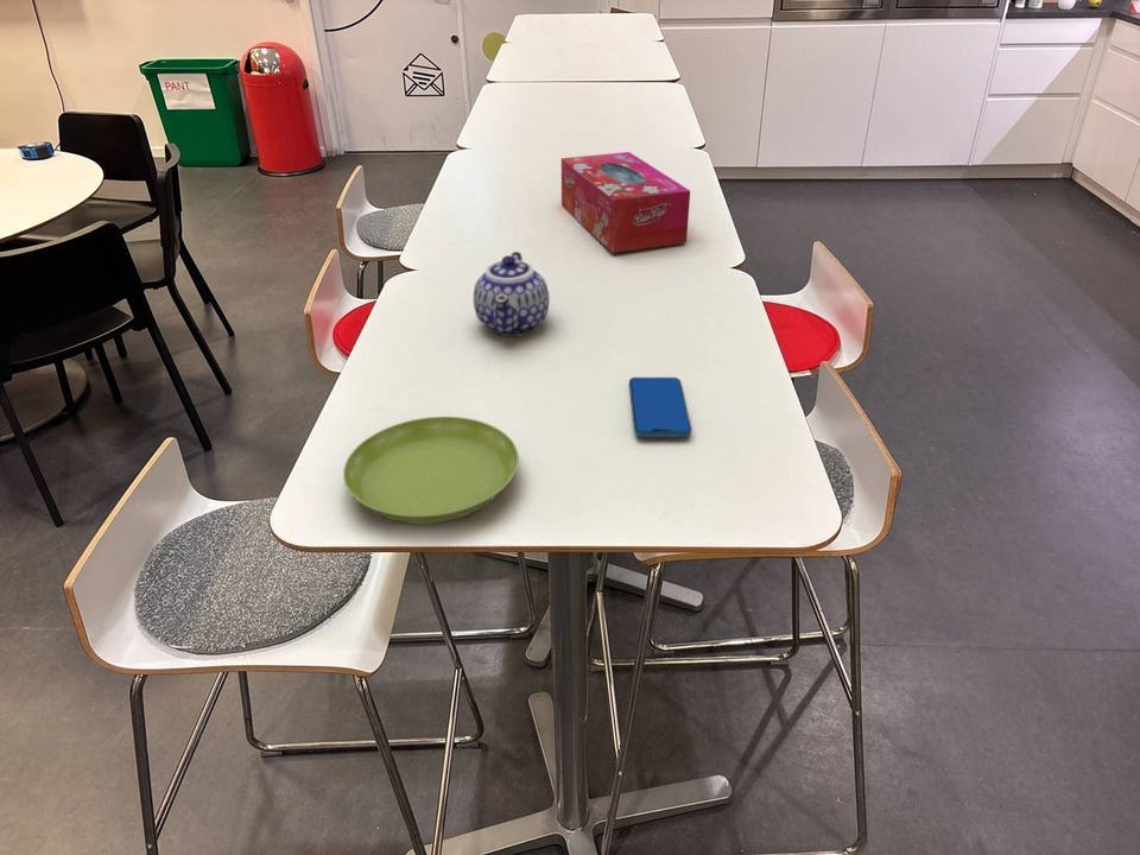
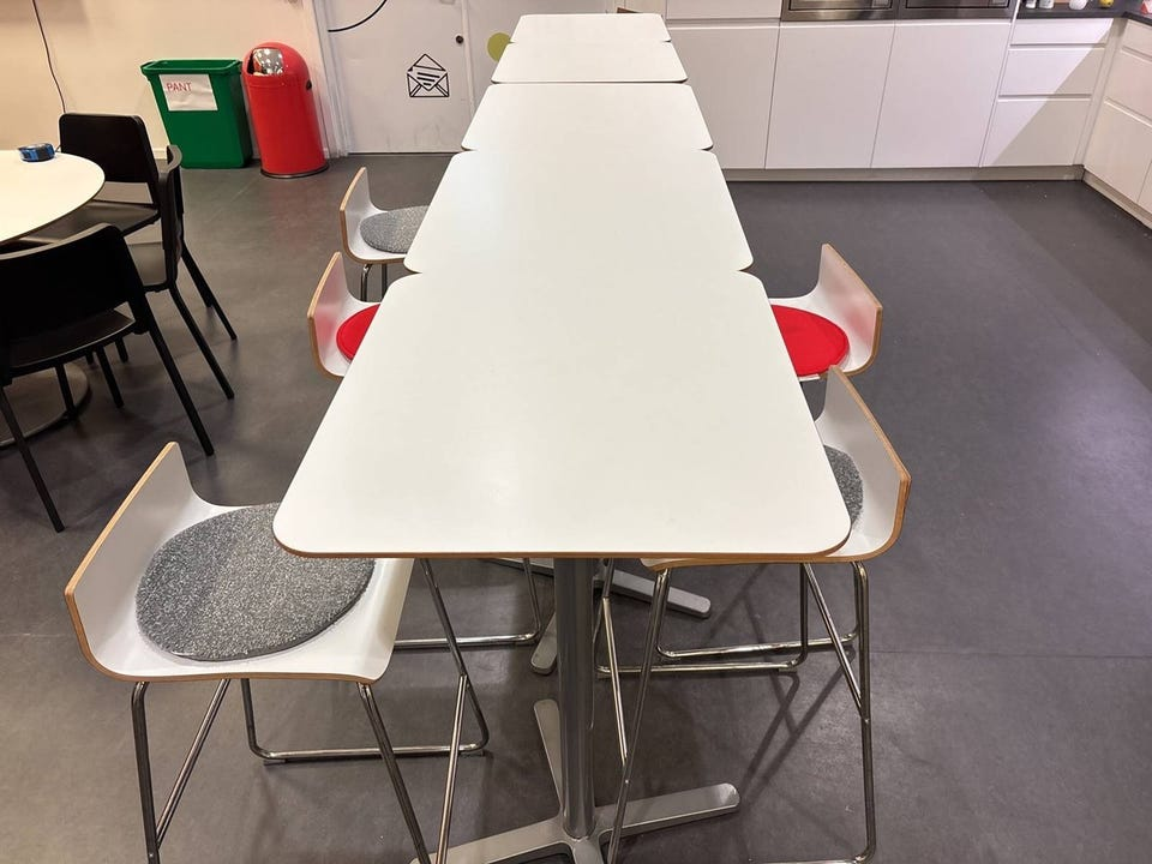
- teapot [473,251,551,337]
- tissue box [560,151,691,254]
- saucer [342,416,520,525]
- smartphone [628,376,692,438]
